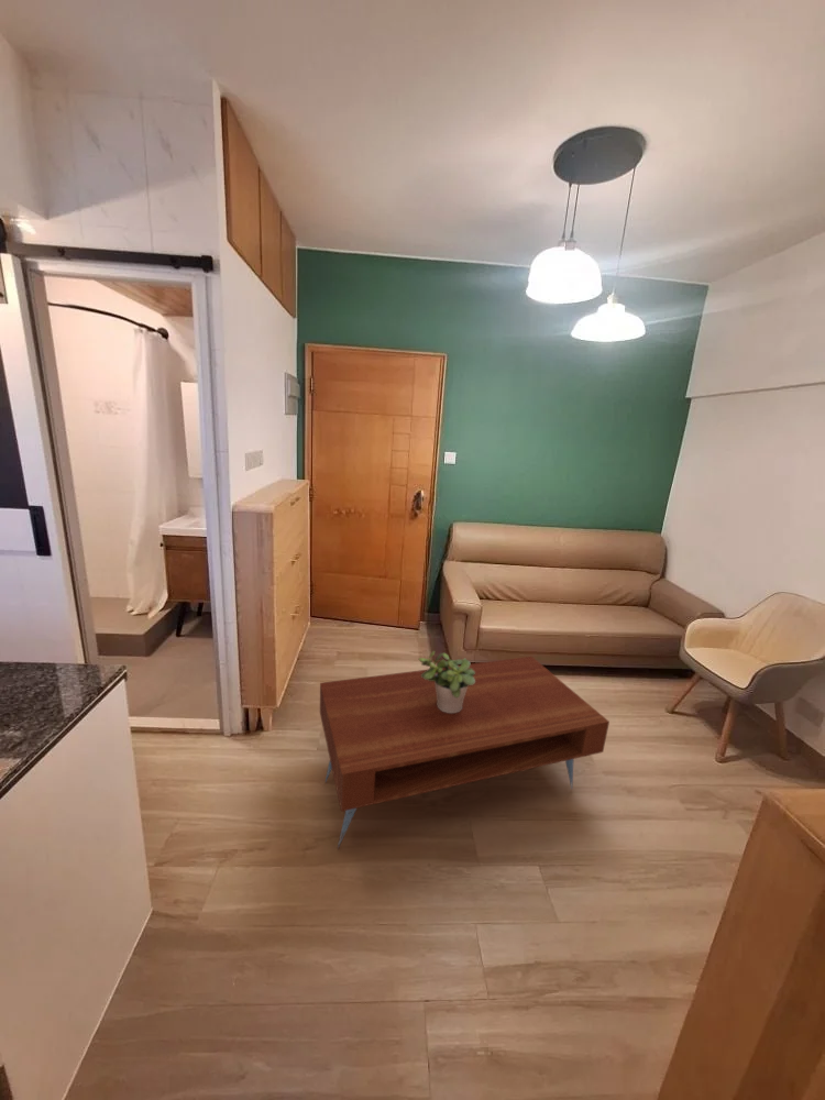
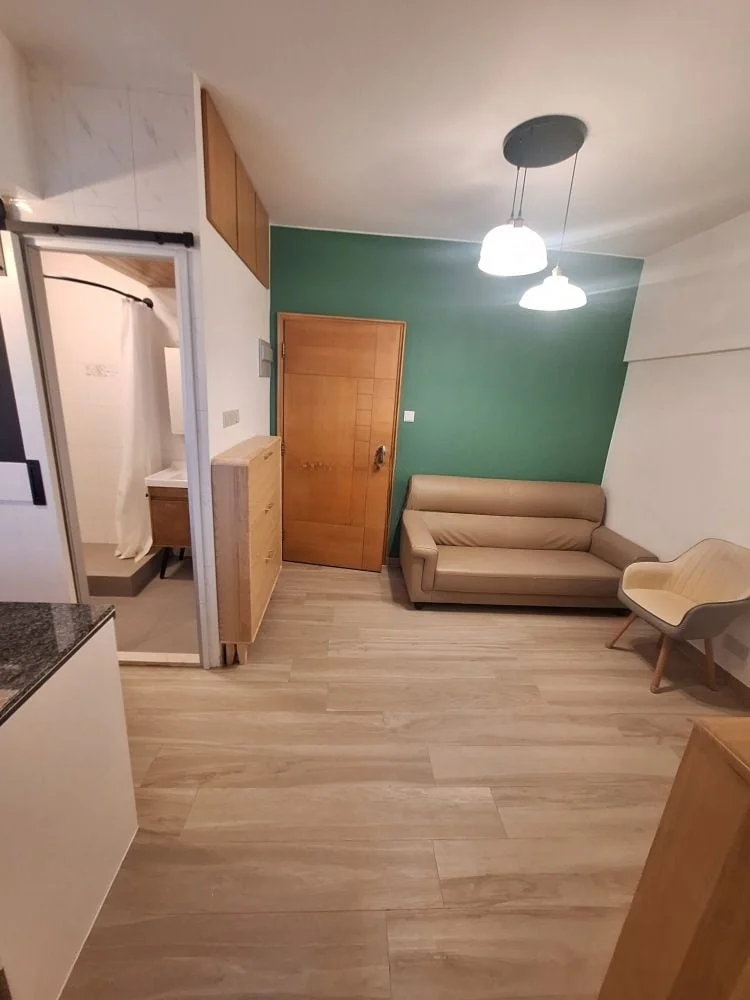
- potted plant [418,650,475,713]
- coffee table [319,656,610,850]
